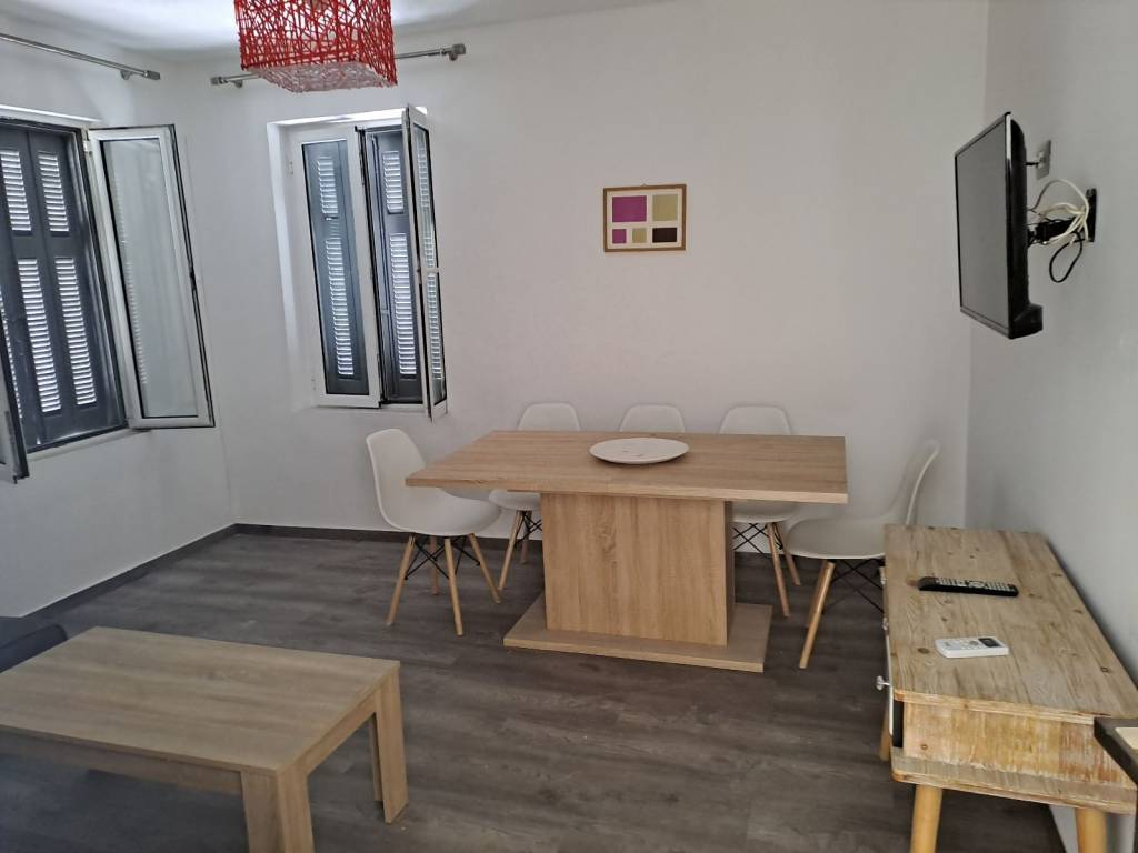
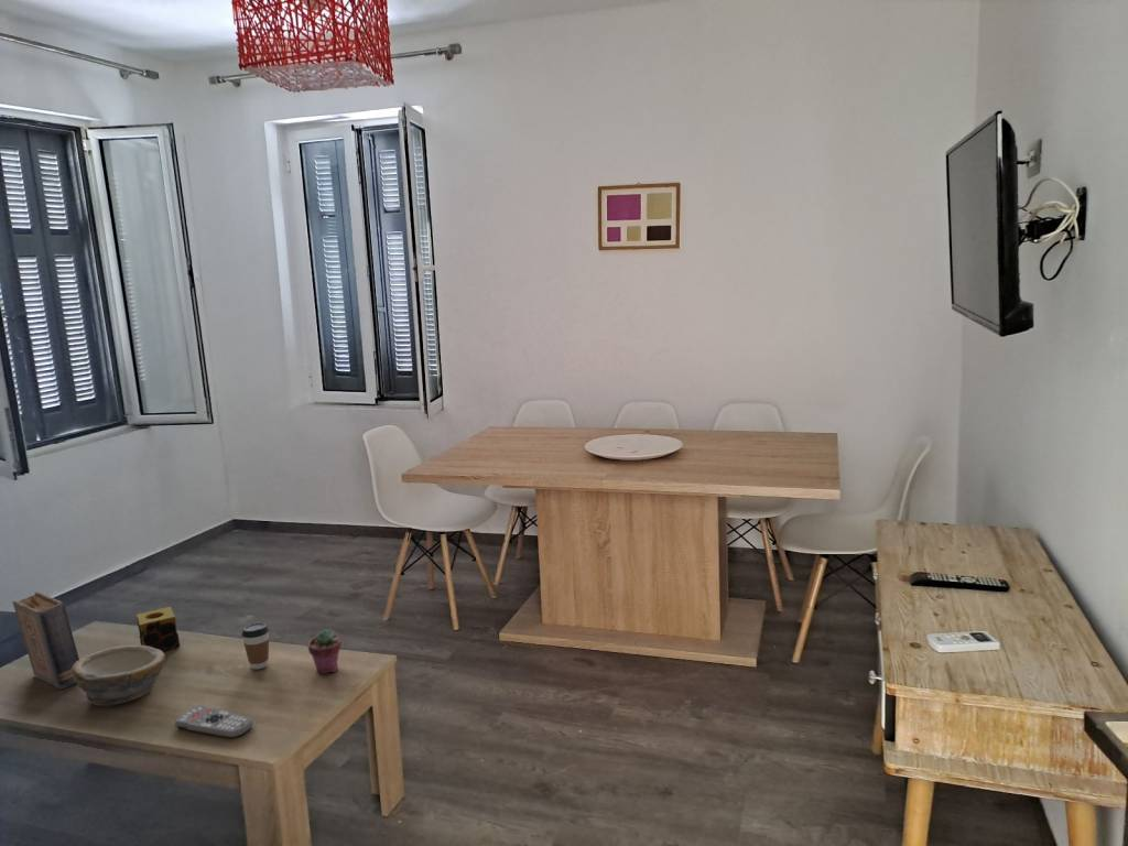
+ potted succulent [307,628,343,675]
+ book [11,590,80,691]
+ bowl [72,644,166,707]
+ candle [135,606,182,652]
+ coffee cup [240,622,270,670]
+ remote control [174,704,254,739]
